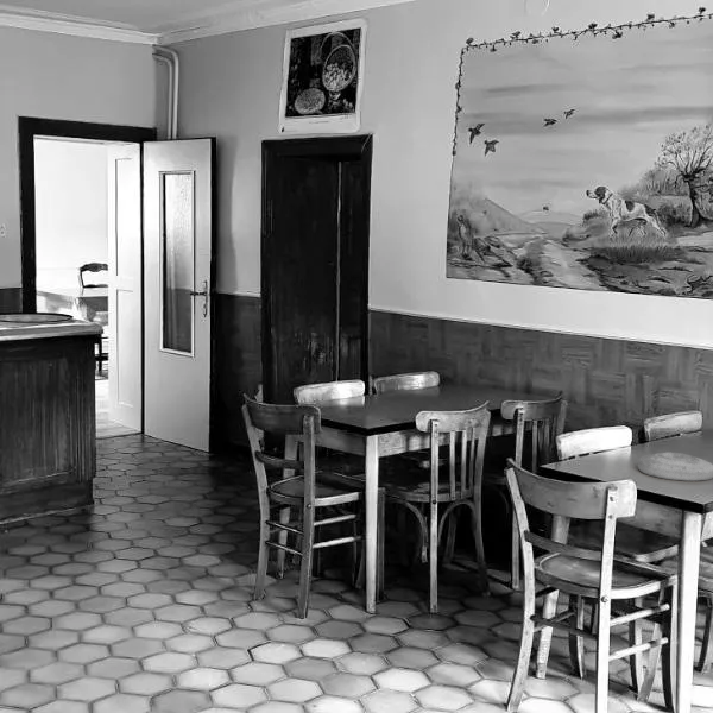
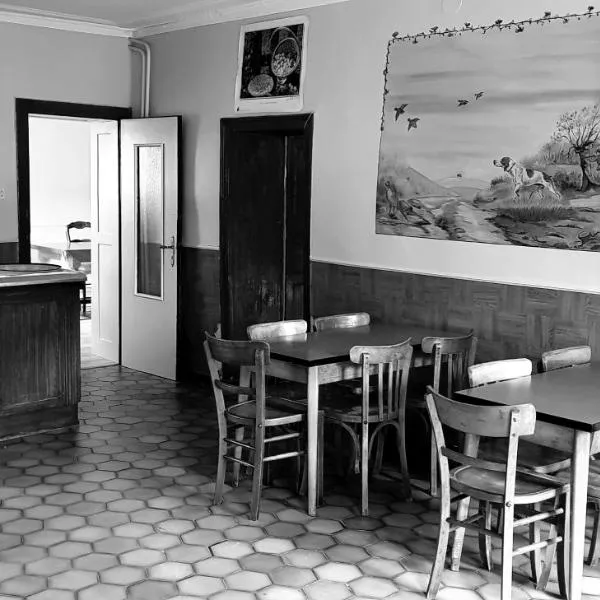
- plate [637,450,713,482]
